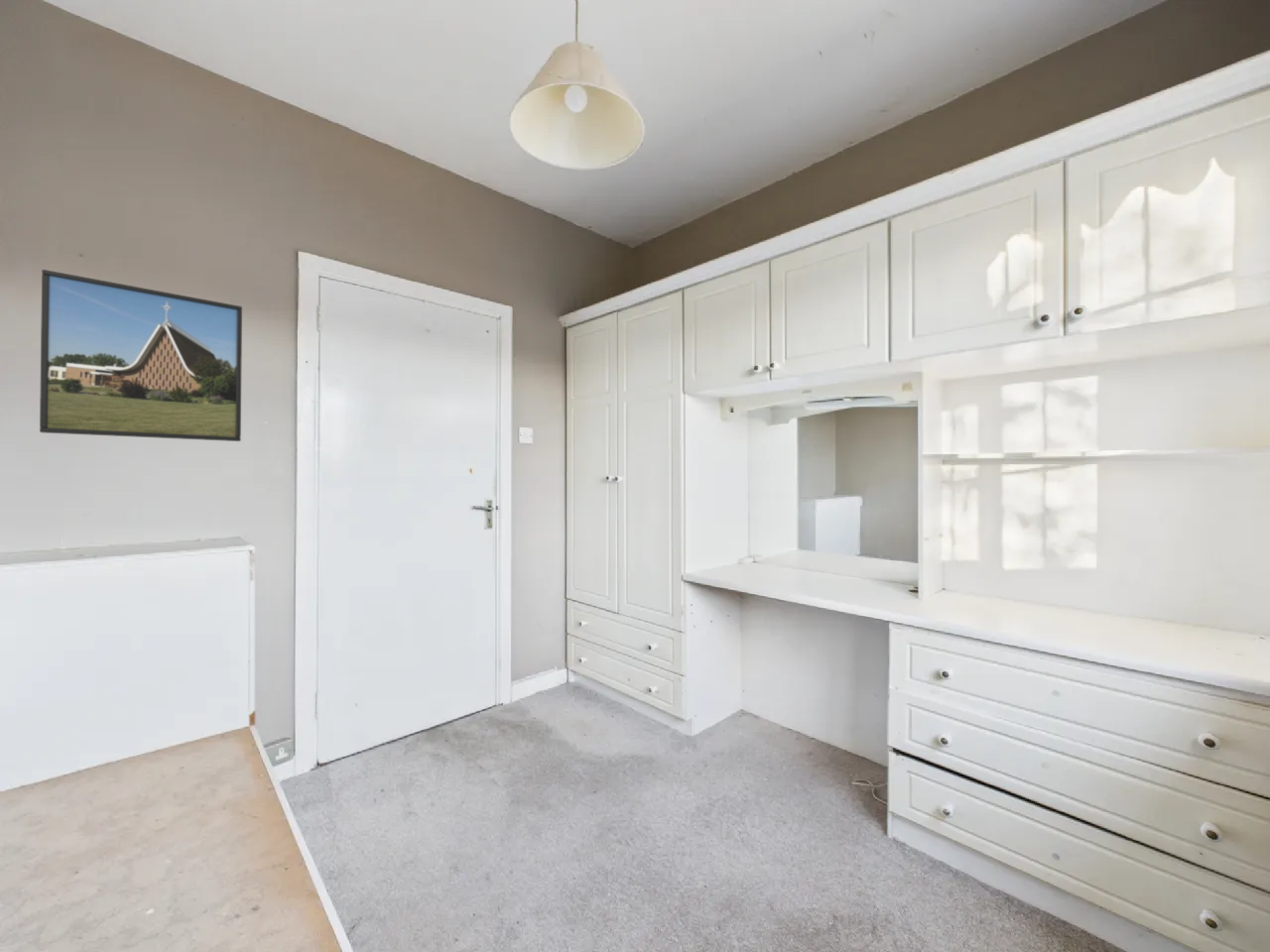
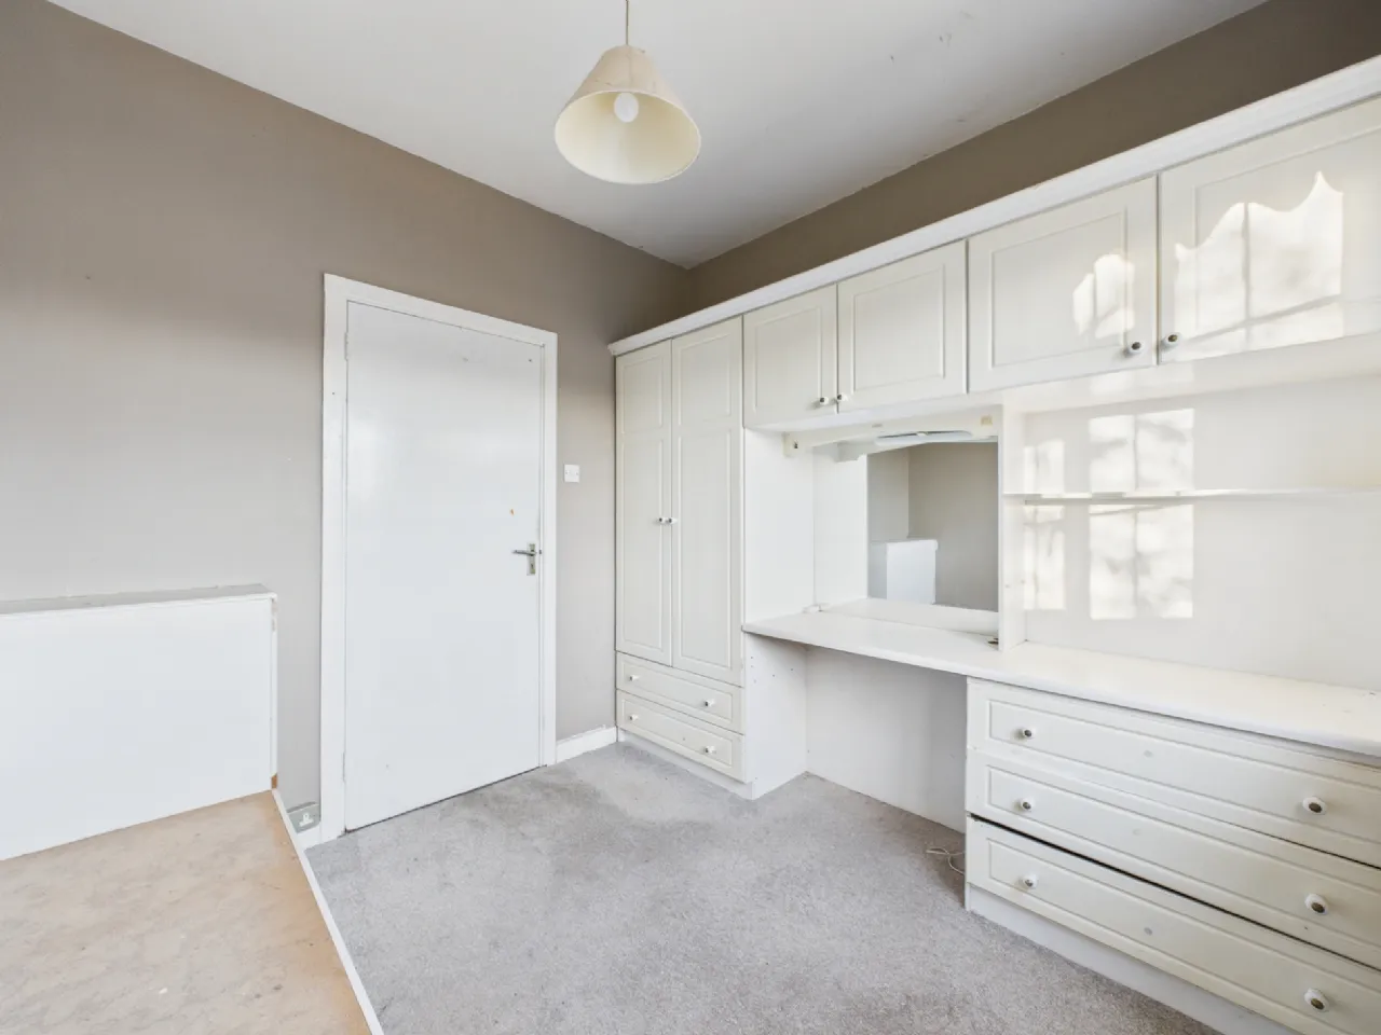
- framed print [39,269,243,442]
